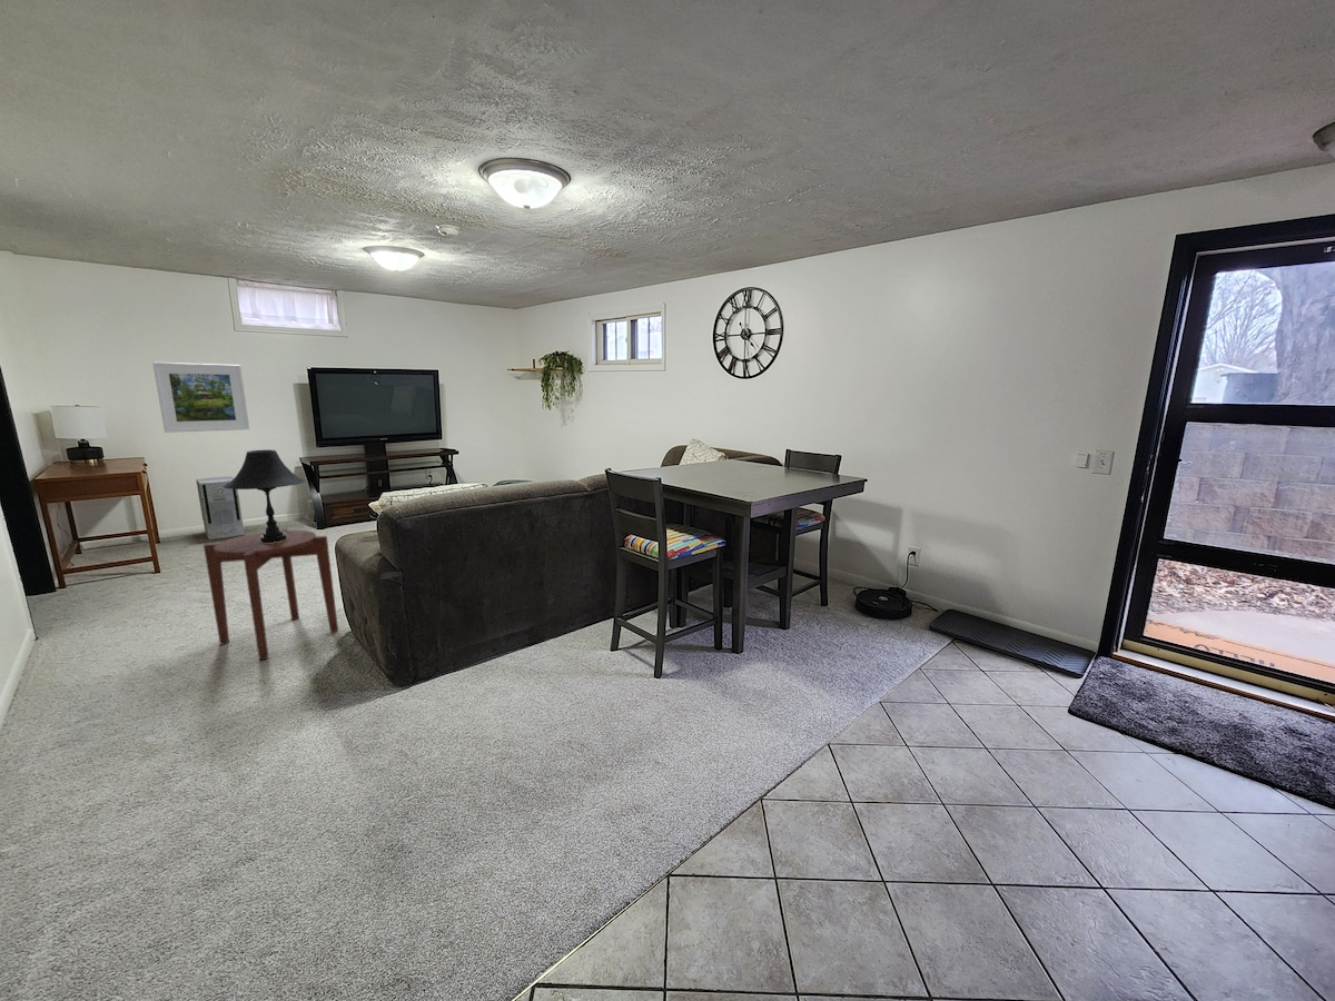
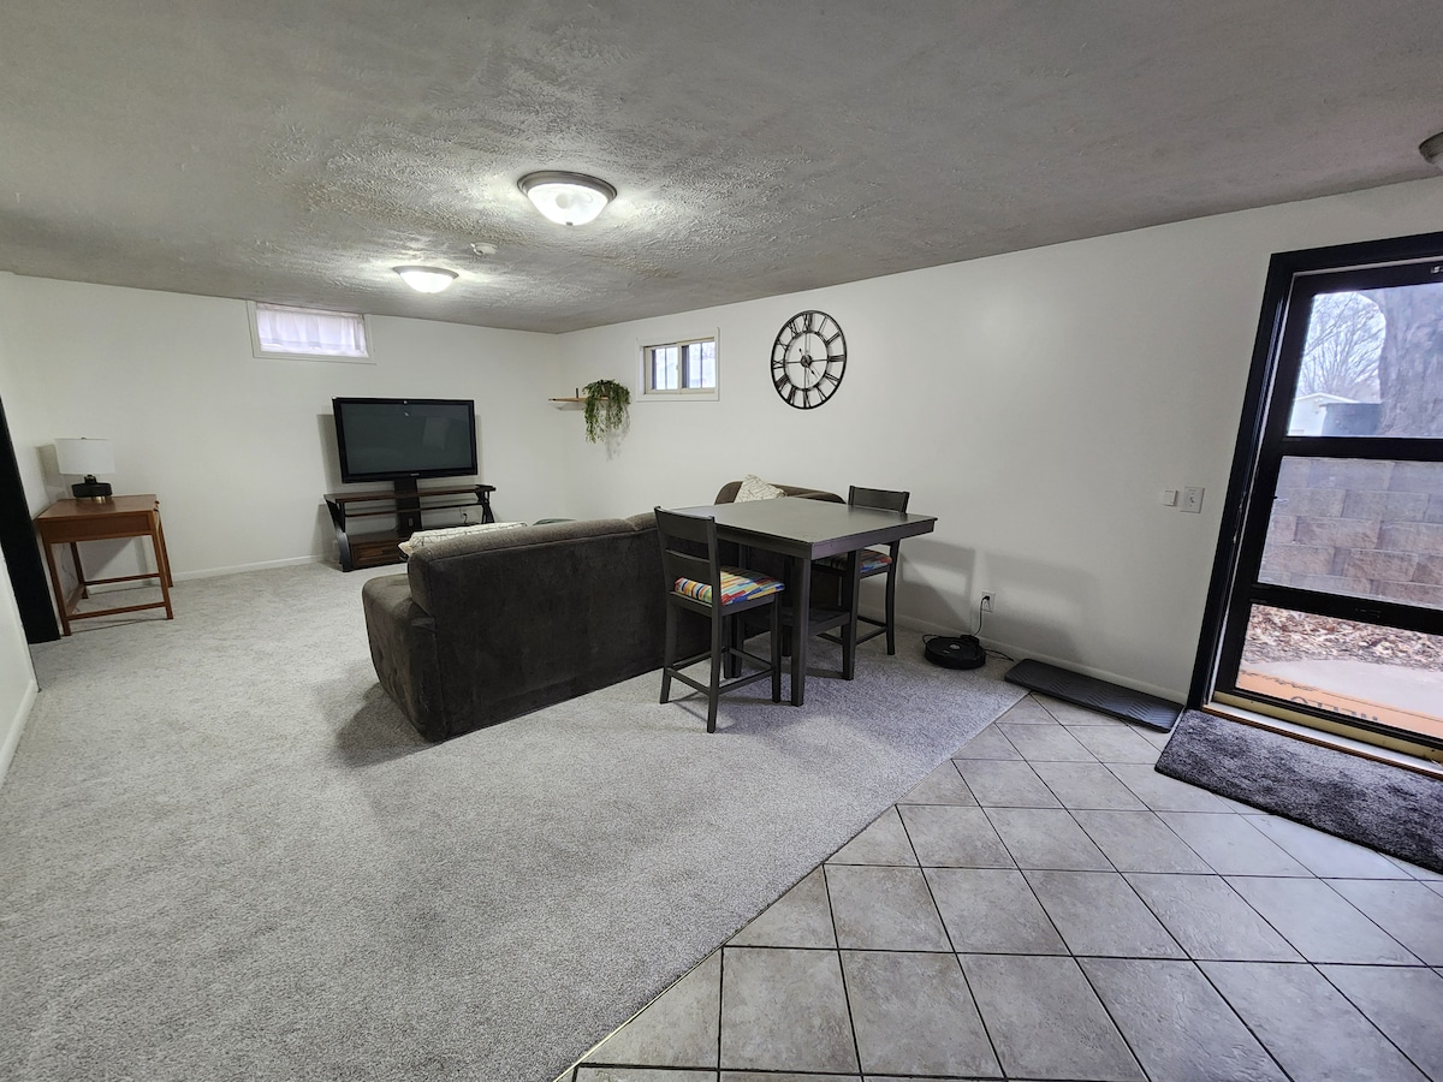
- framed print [151,361,250,434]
- table lamp [224,448,307,543]
- side table [202,527,339,661]
- air purifier [195,476,246,541]
